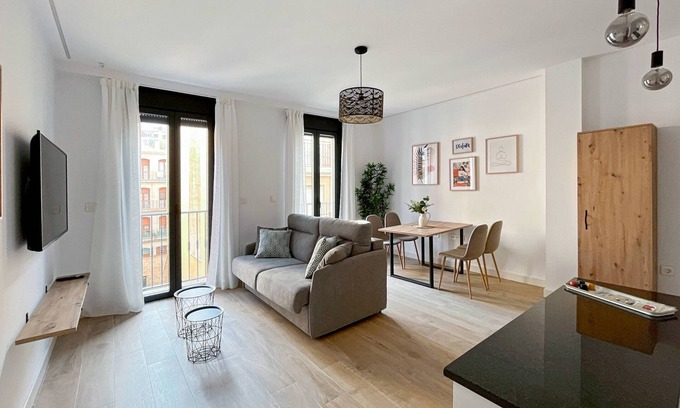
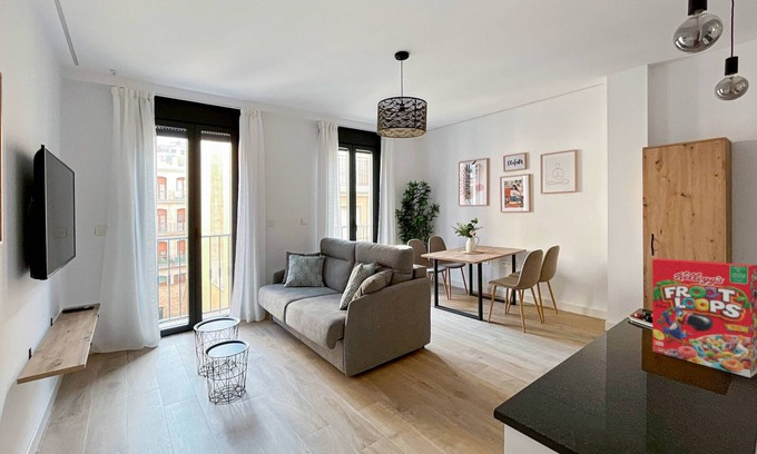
+ cereal box [651,257,757,378]
